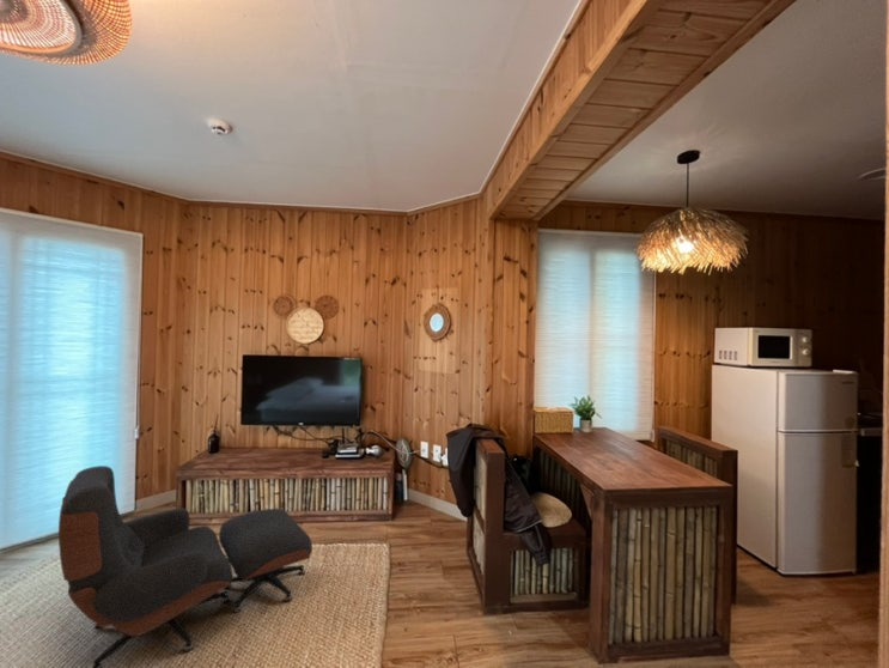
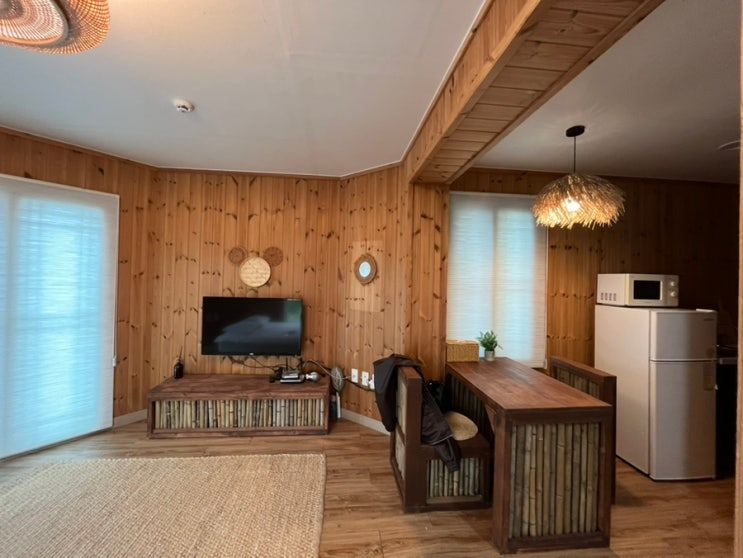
- lounge chair [57,464,313,668]
